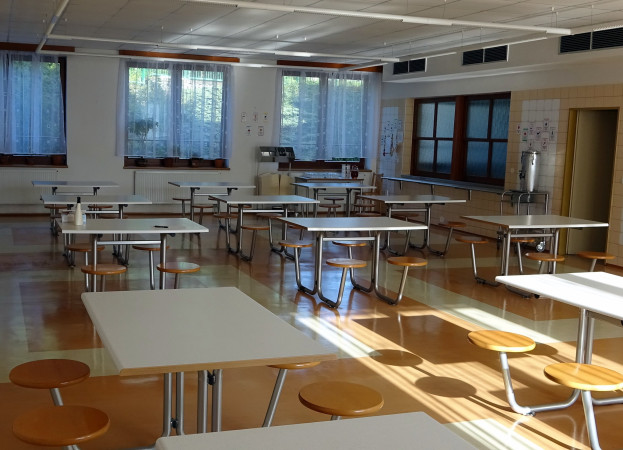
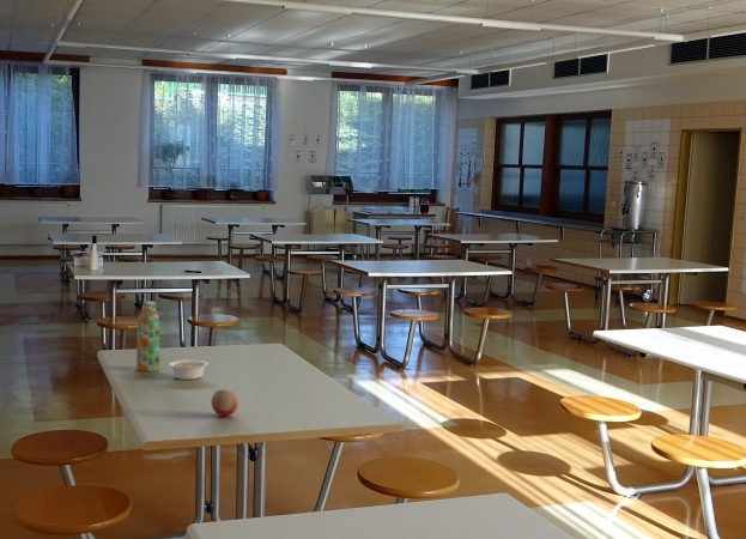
+ legume [168,359,213,381]
+ fruit [210,388,239,418]
+ water bottle [135,301,160,373]
